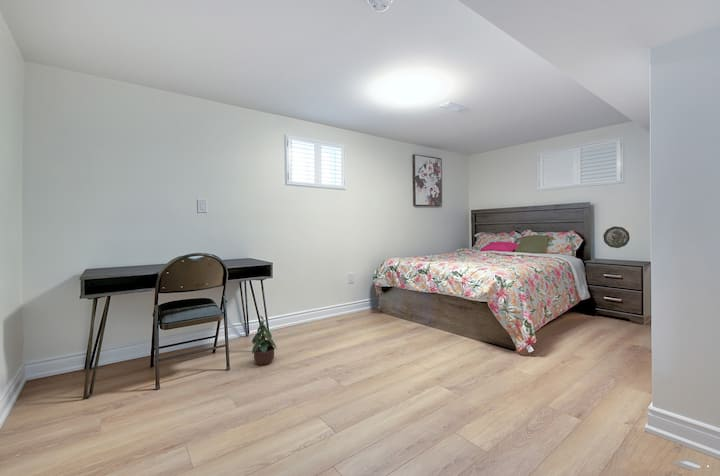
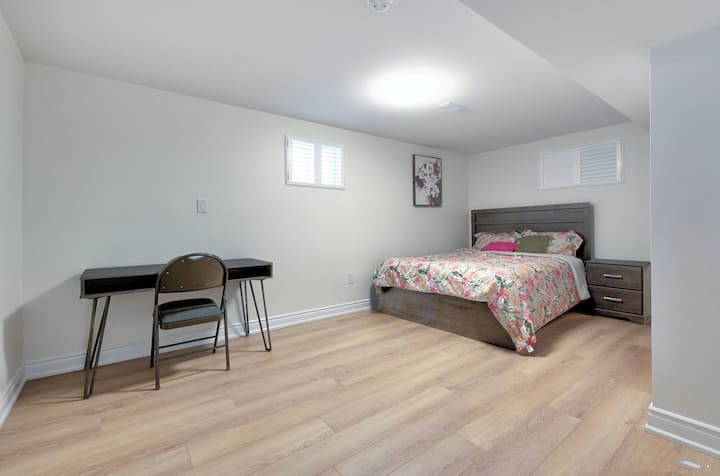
- decorative plate [602,225,631,249]
- potted plant [251,315,278,366]
